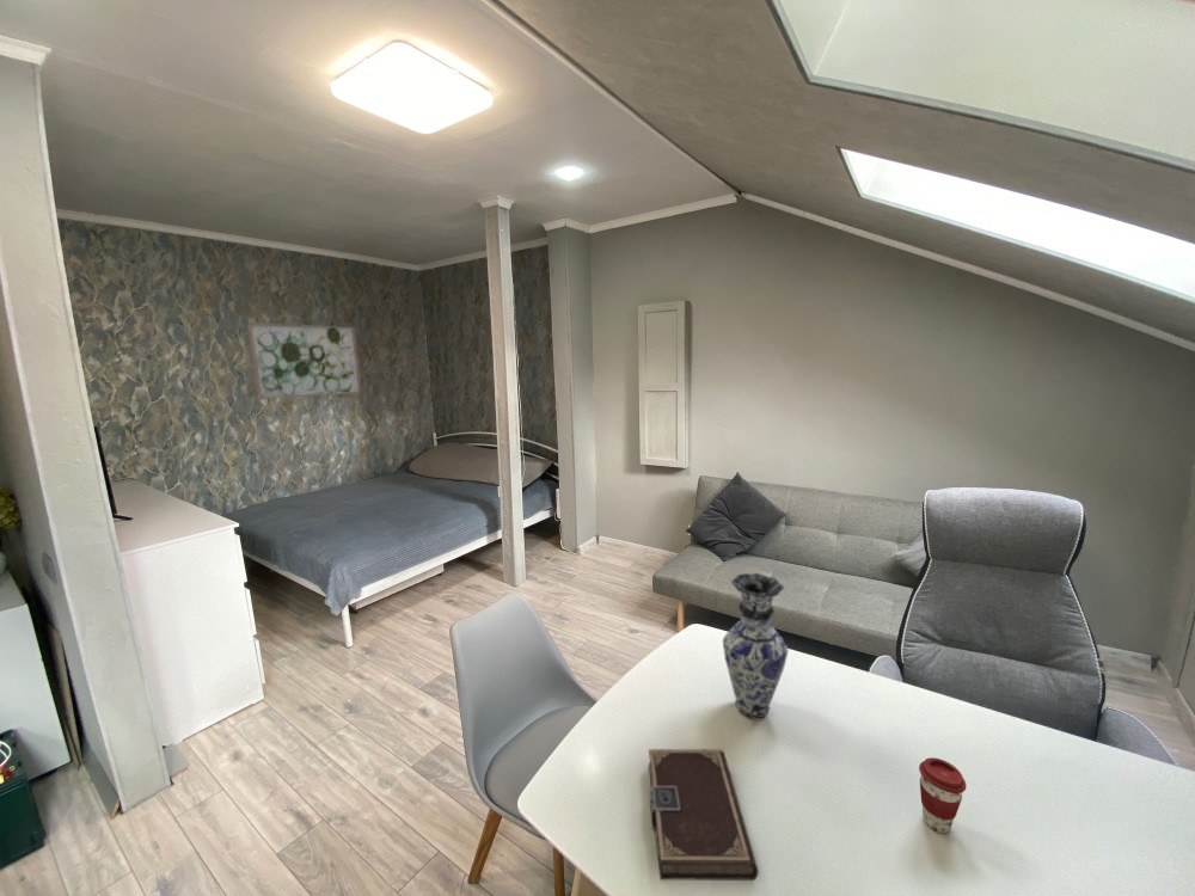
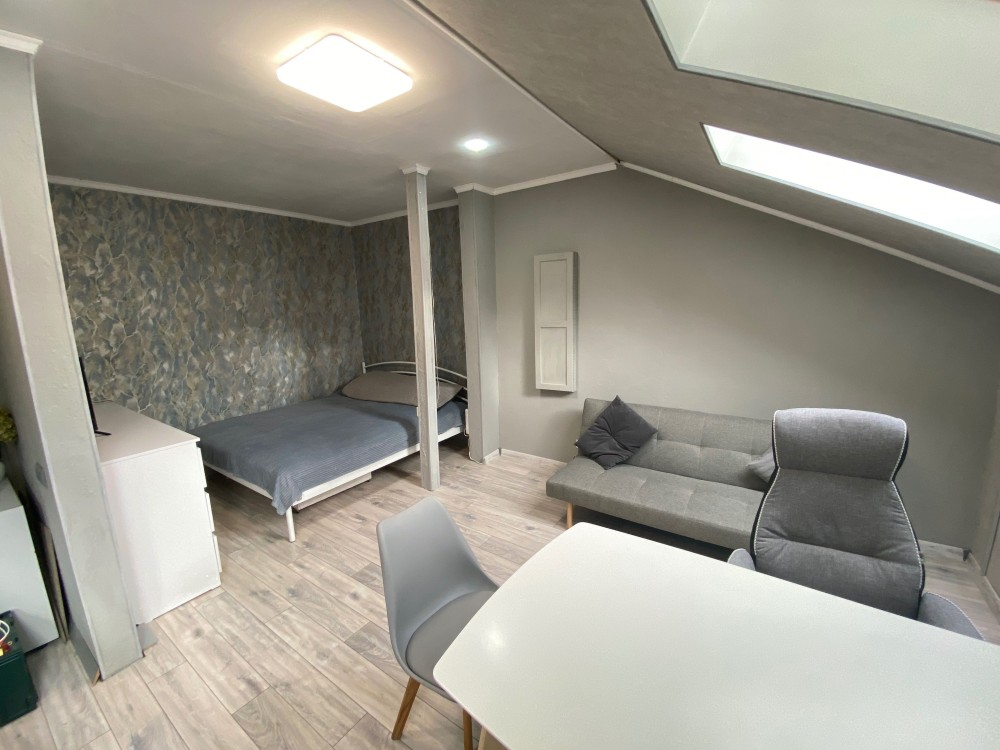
- vase [722,572,790,719]
- notebook [648,748,760,882]
- wall art [246,321,362,400]
- coffee cup [918,756,967,834]
